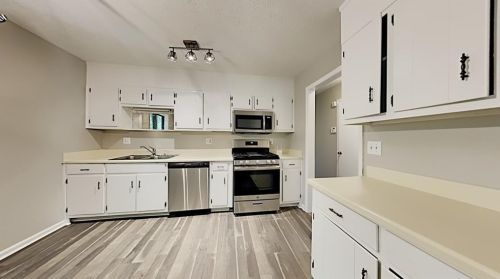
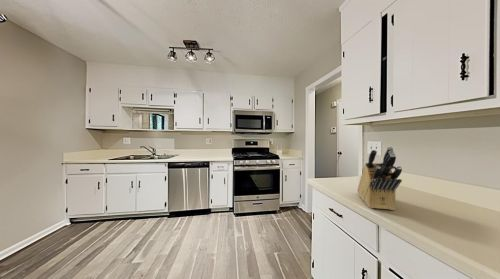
+ knife block [357,146,403,211]
